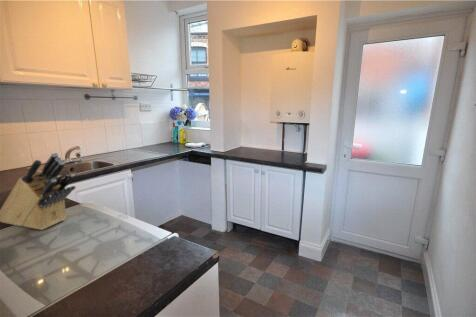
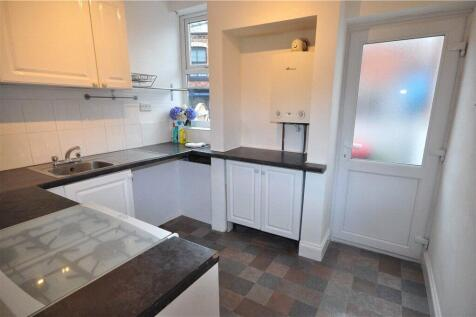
- knife block [0,152,77,231]
